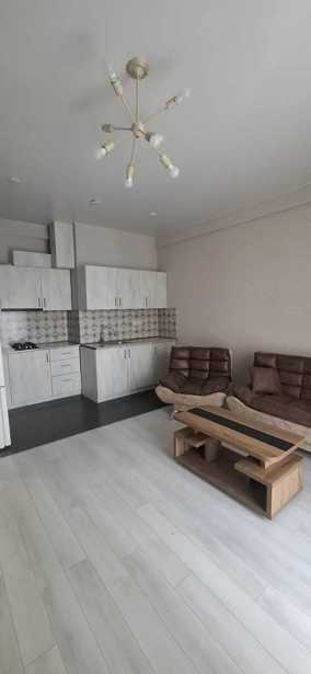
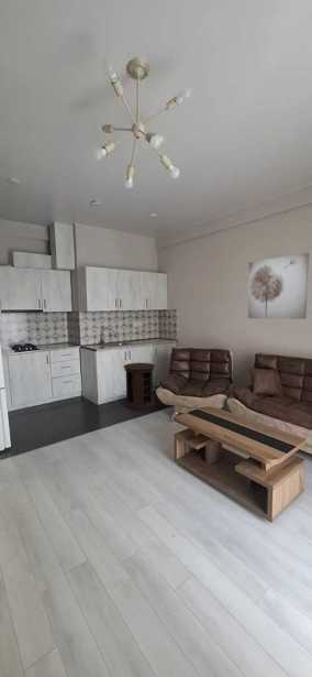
+ side table [122,362,156,412]
+ wall art [247,251,310,320]
